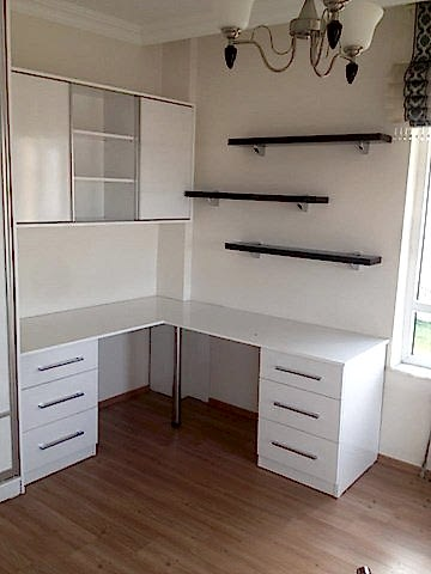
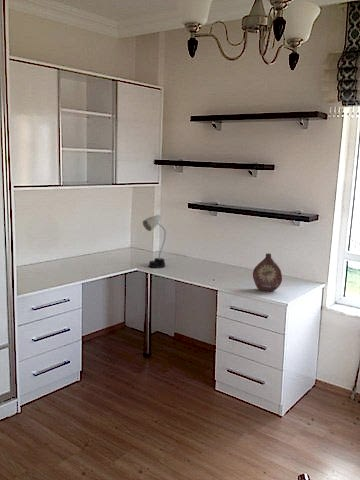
+ bottle [252,252,283,292]
+ desk lamp [142,214,167,269]
